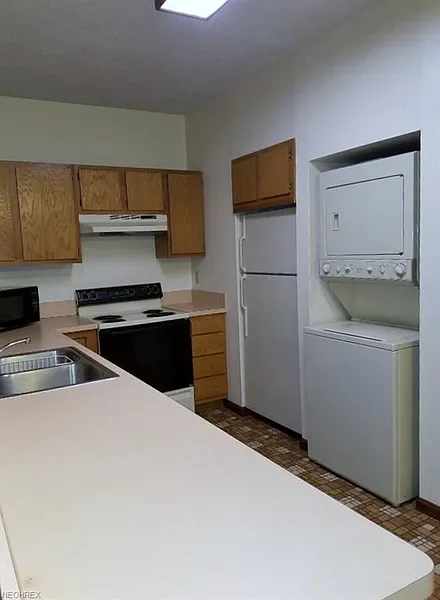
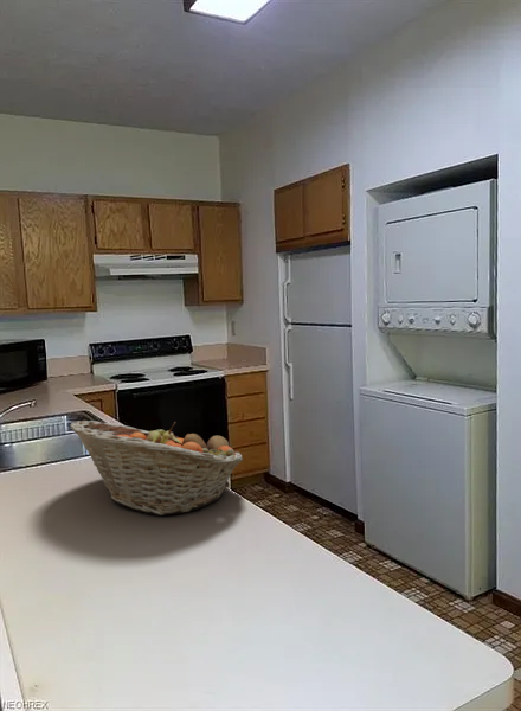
+ fruit basket [69,419,244,517]
